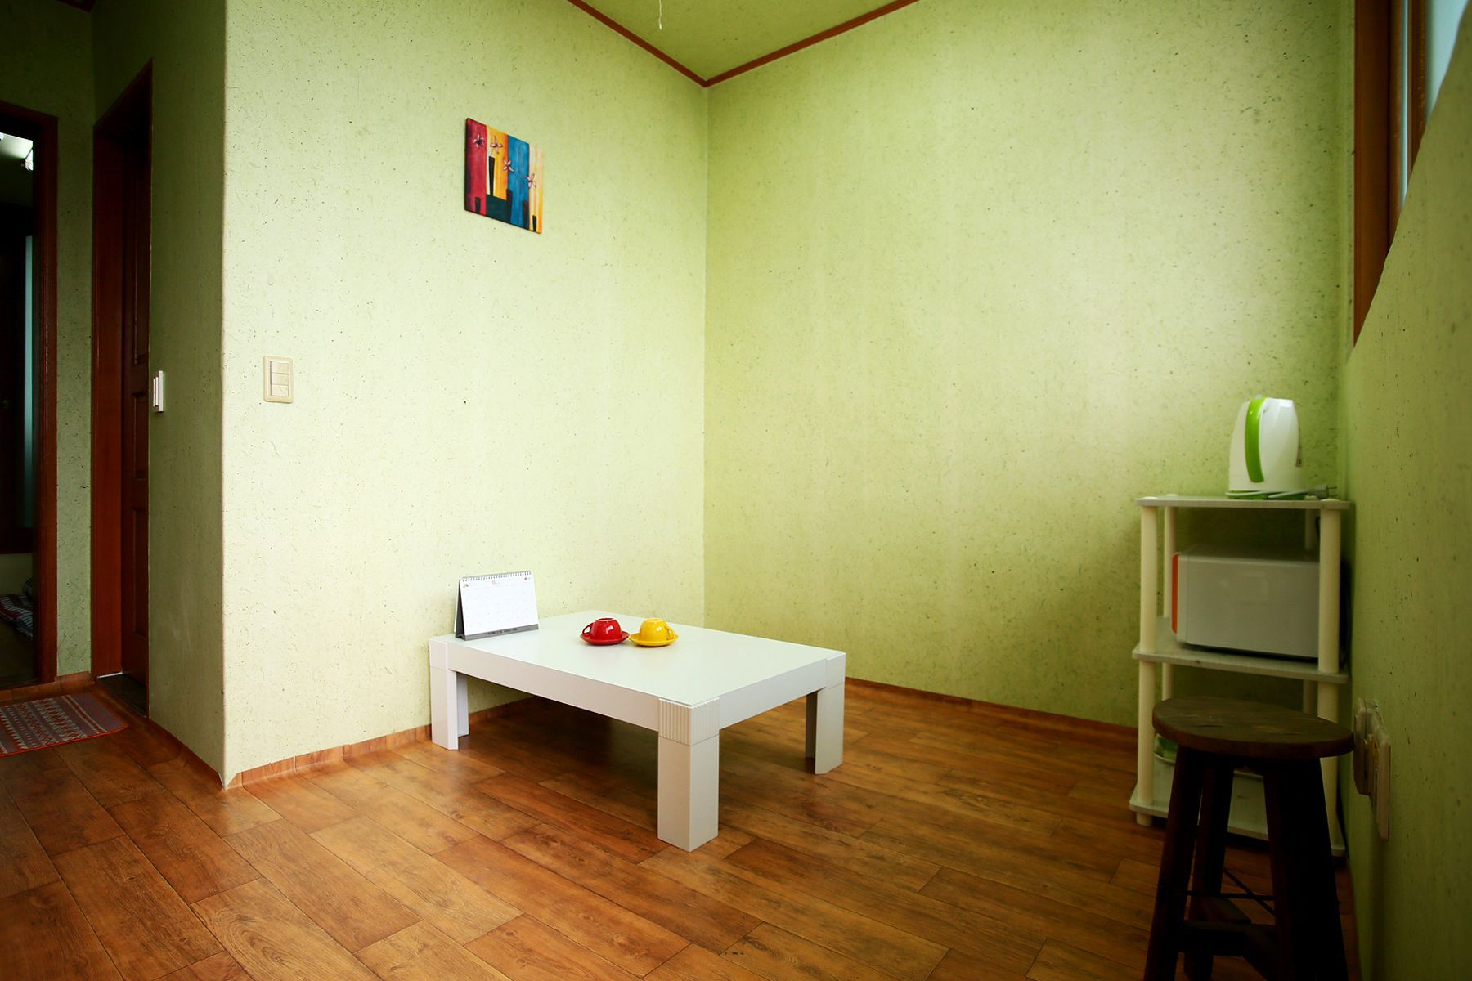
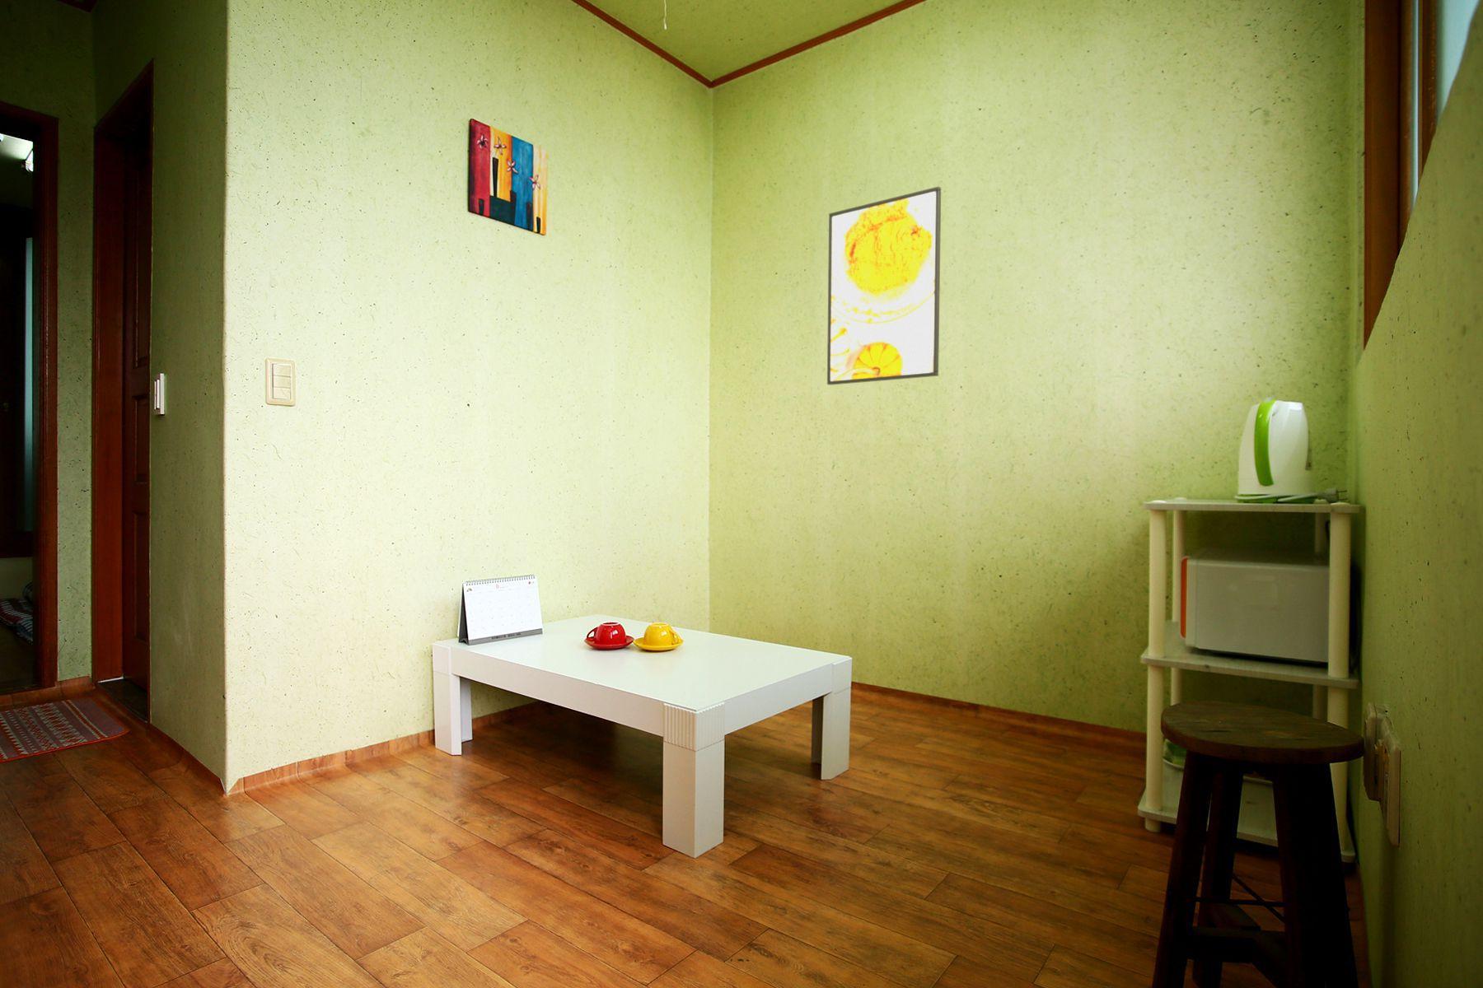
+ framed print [826,185,941,386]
